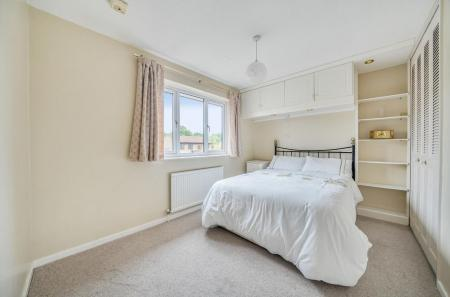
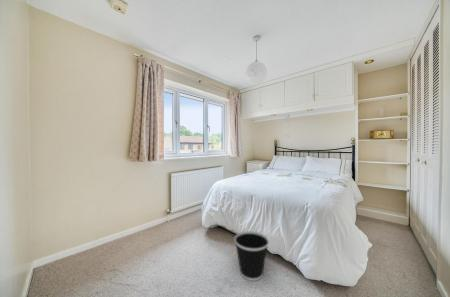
+ wastebasket [233,230,270,282]
